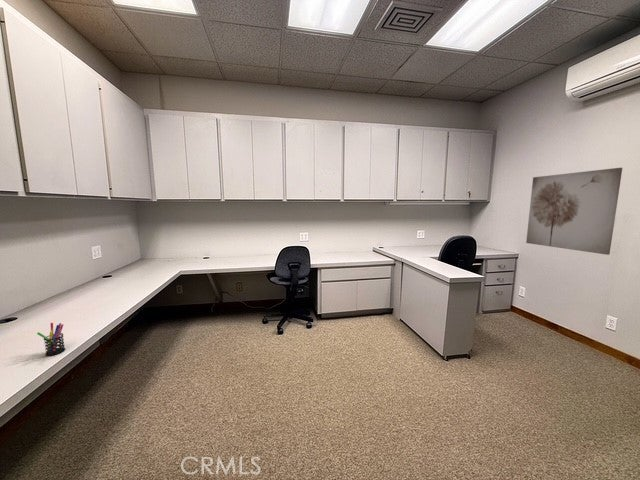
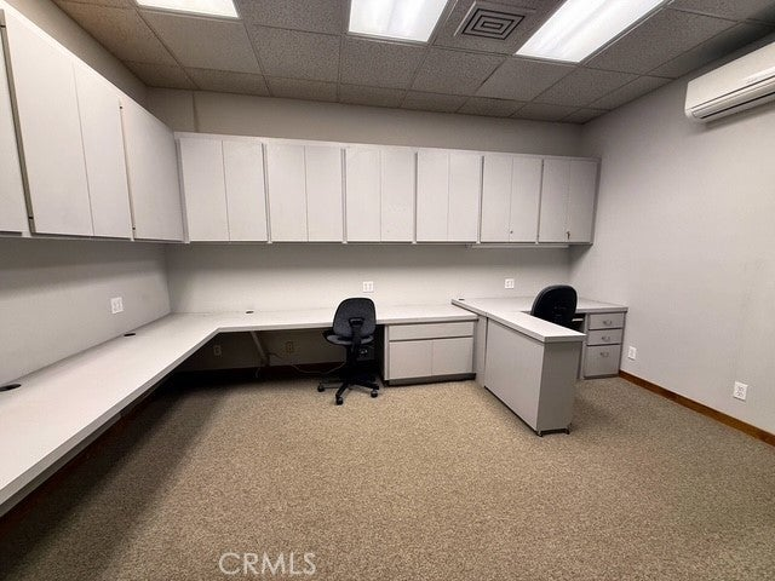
- pen holder [36,322,66,357]
- wall art [525,167,623,256]
